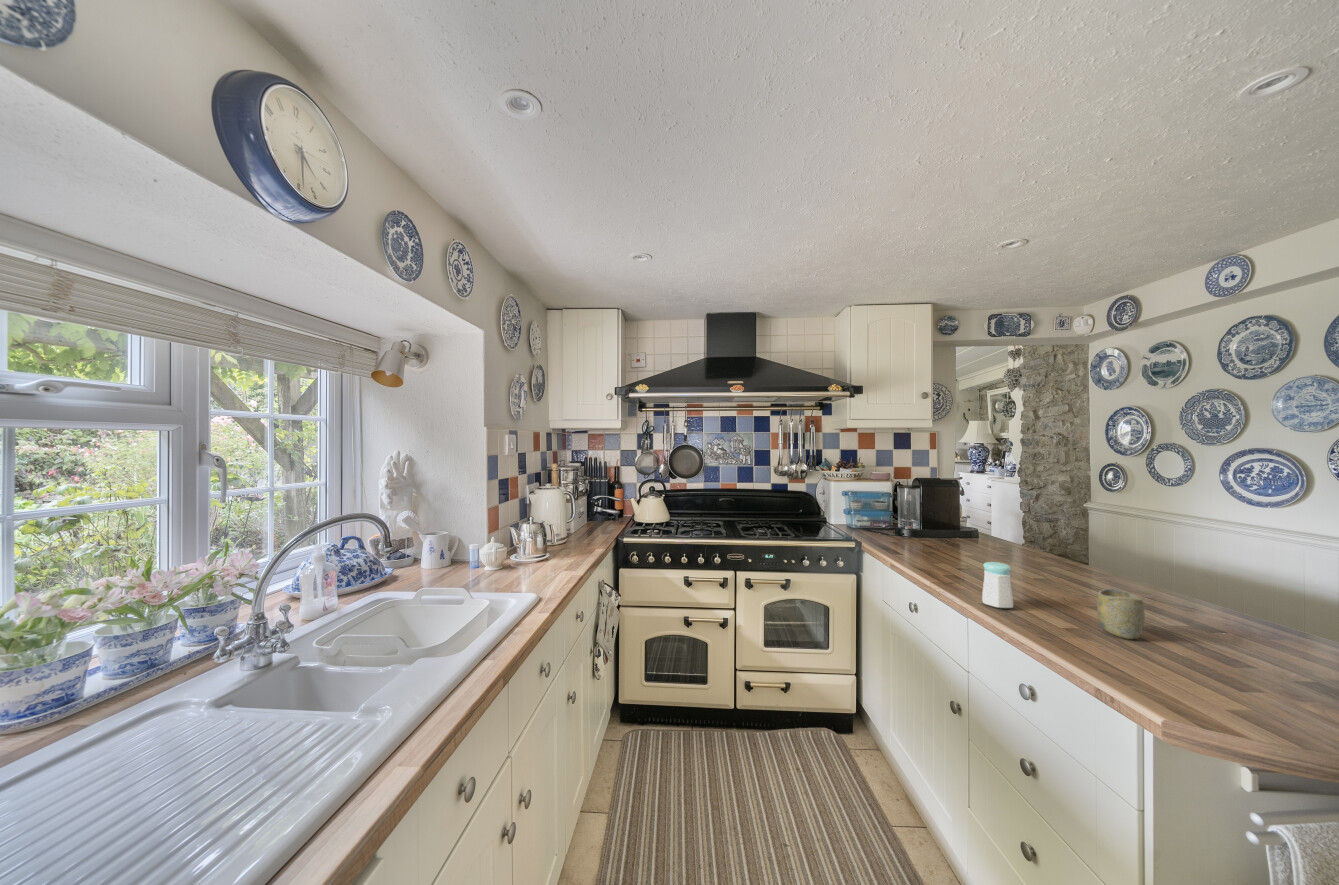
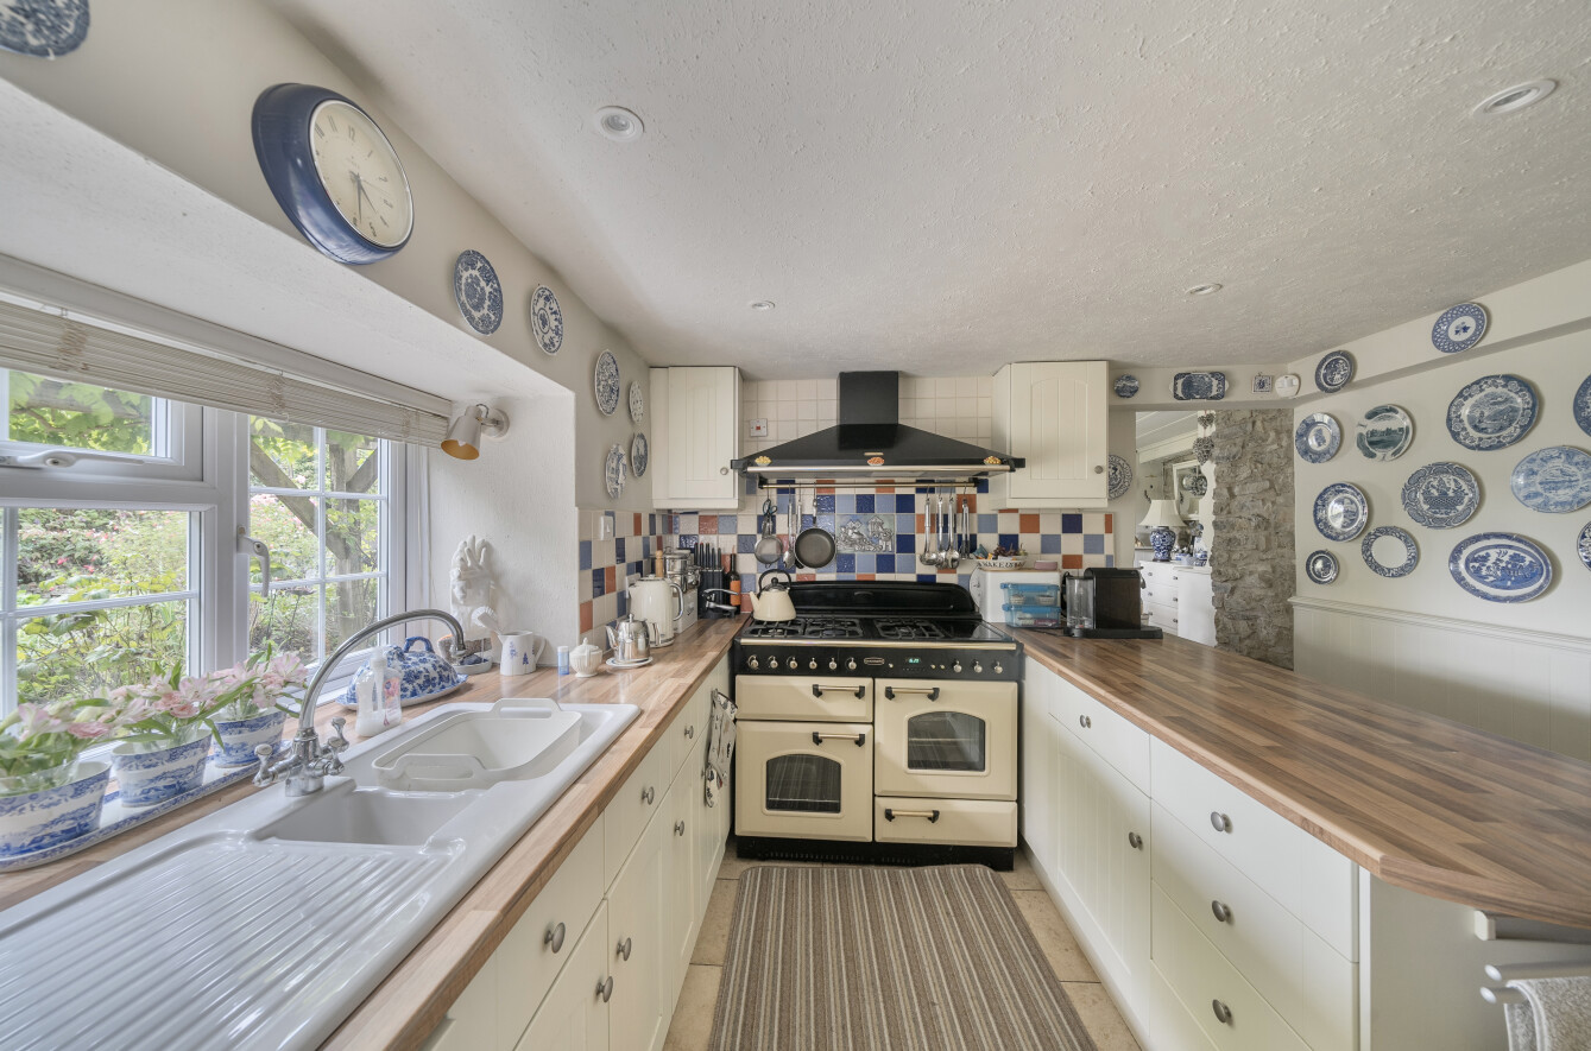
- cup [1096,588,1146,640]
- salt shaker [981,561,1014,609]
